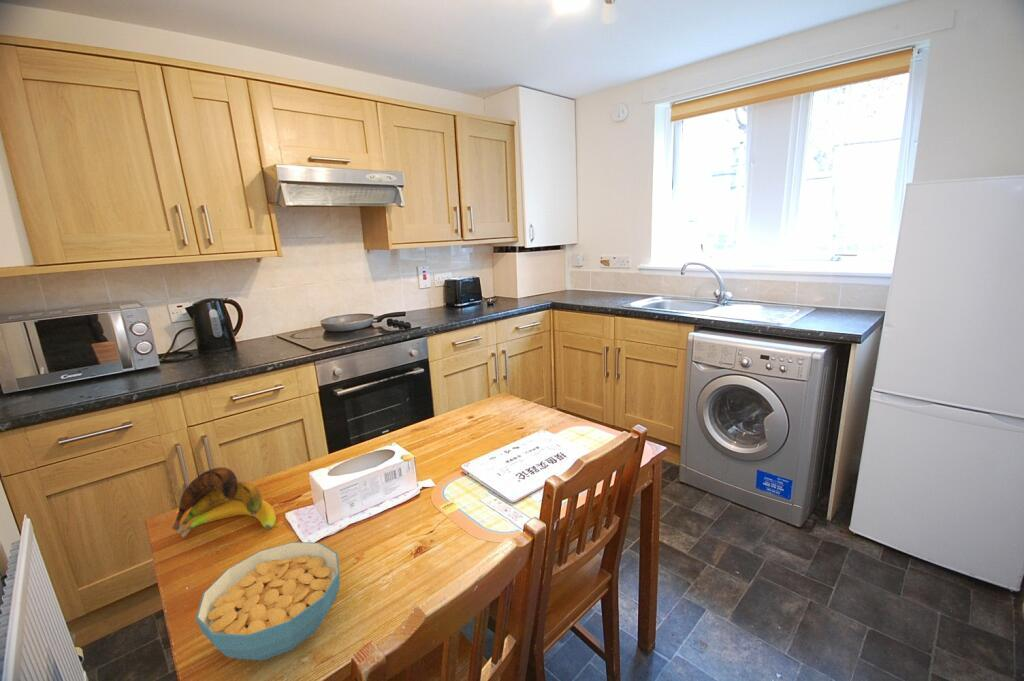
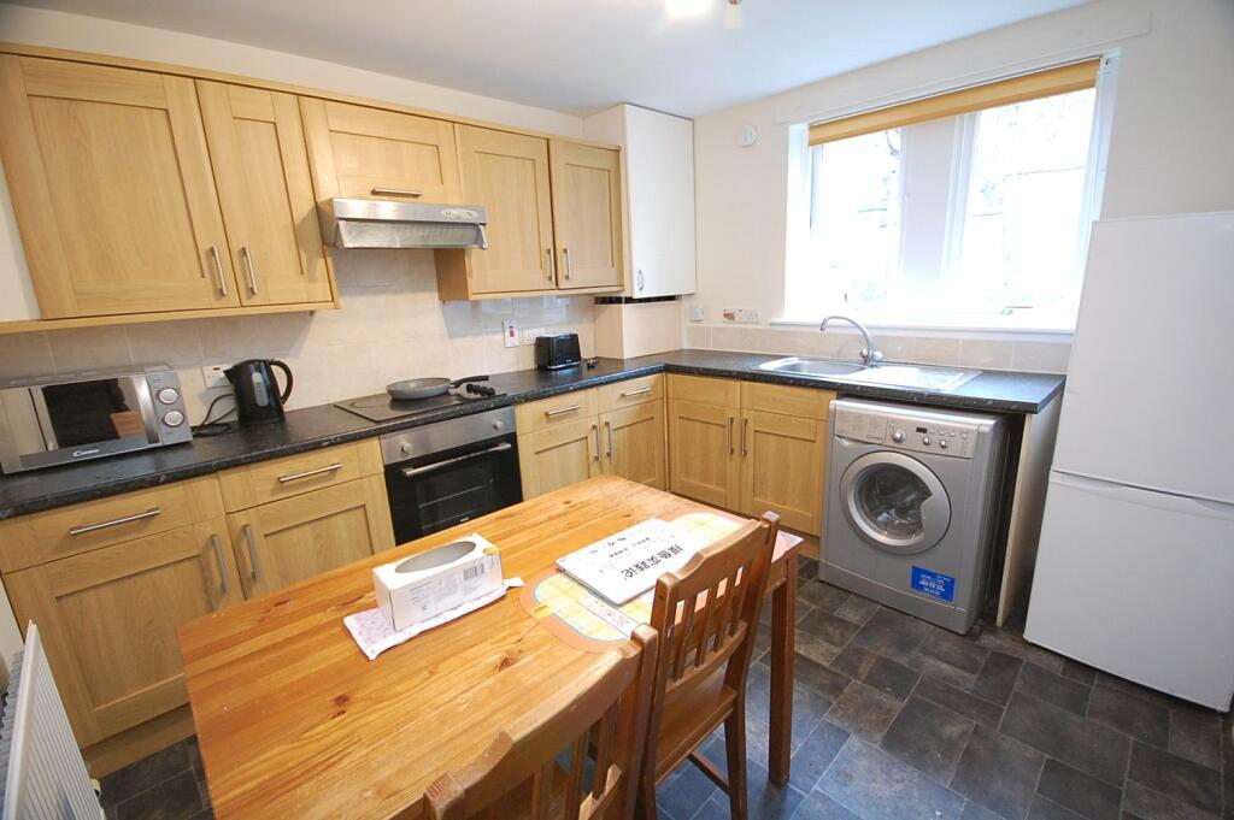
- banana [171,466,277,538]
- cereal bowl [195,541,341,661]
